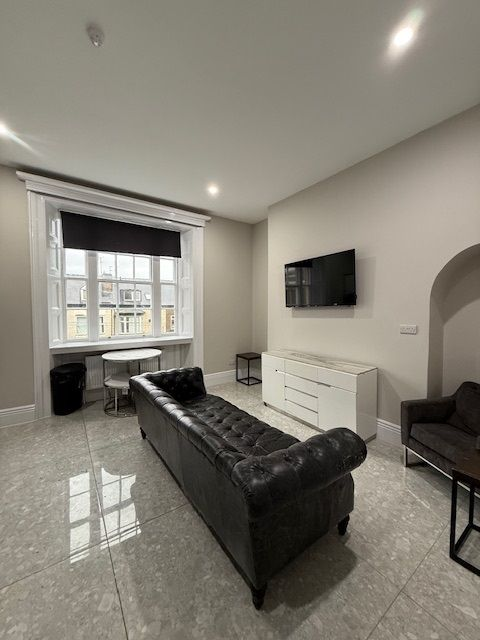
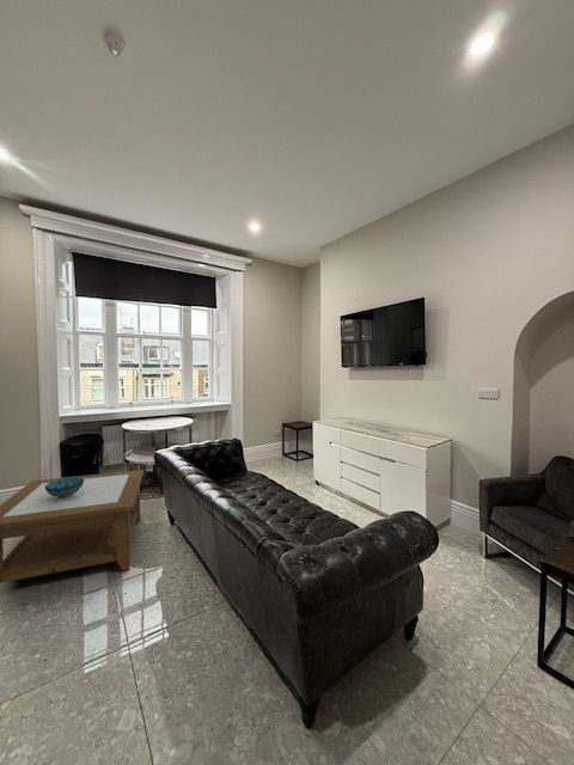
+ decorative bowl [44,478,84,498]
+ coffee table [0,469,145,585]
